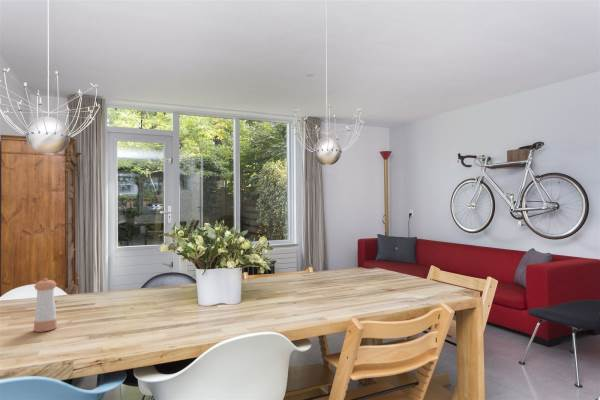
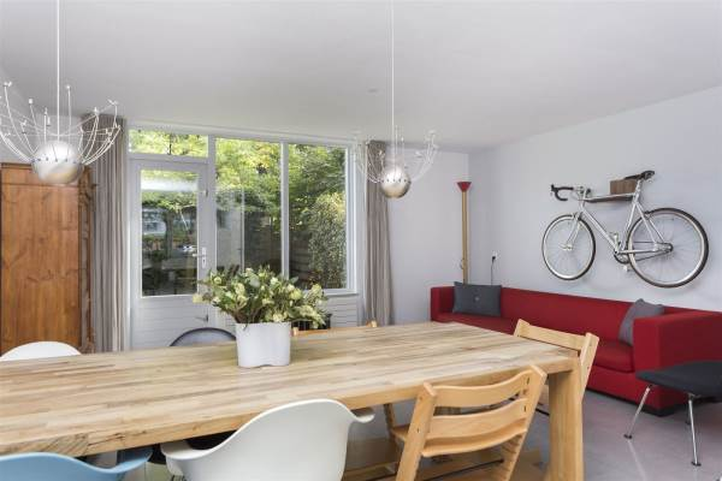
- pepper shaker [33,277,58,333]
